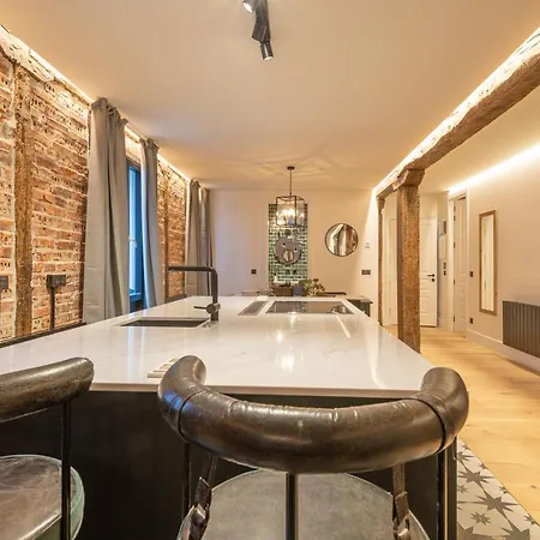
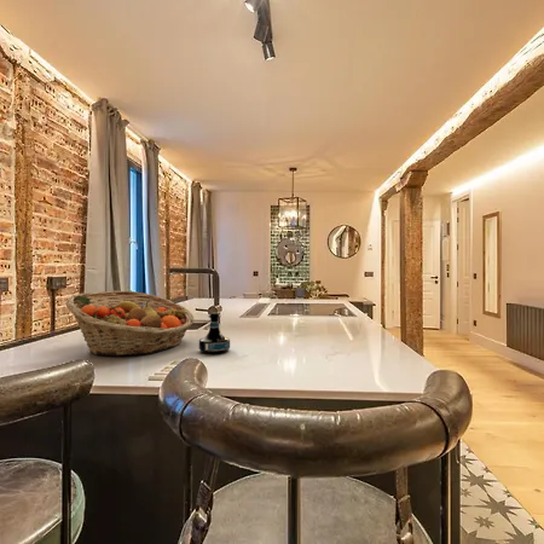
+ tequila bottle [198,312,231,355]
+ fruit basket [64,290,195,357]
